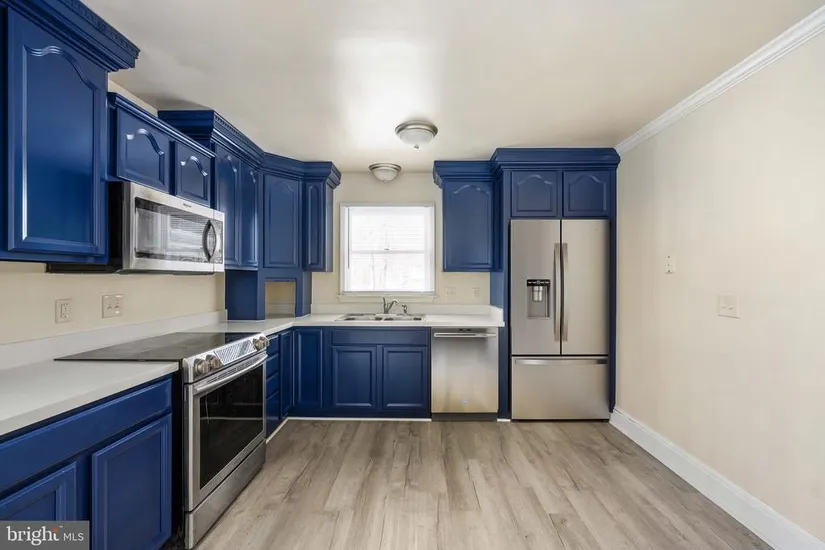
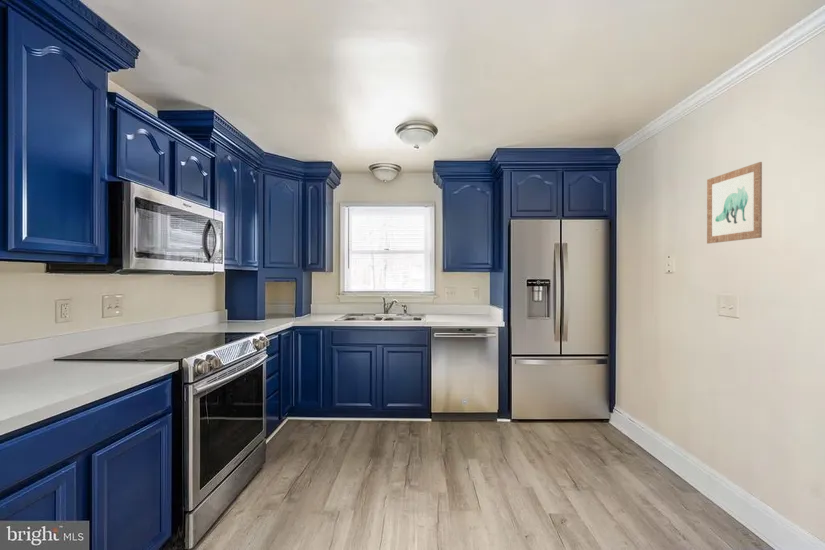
+ wall art [706,161,763,245]
